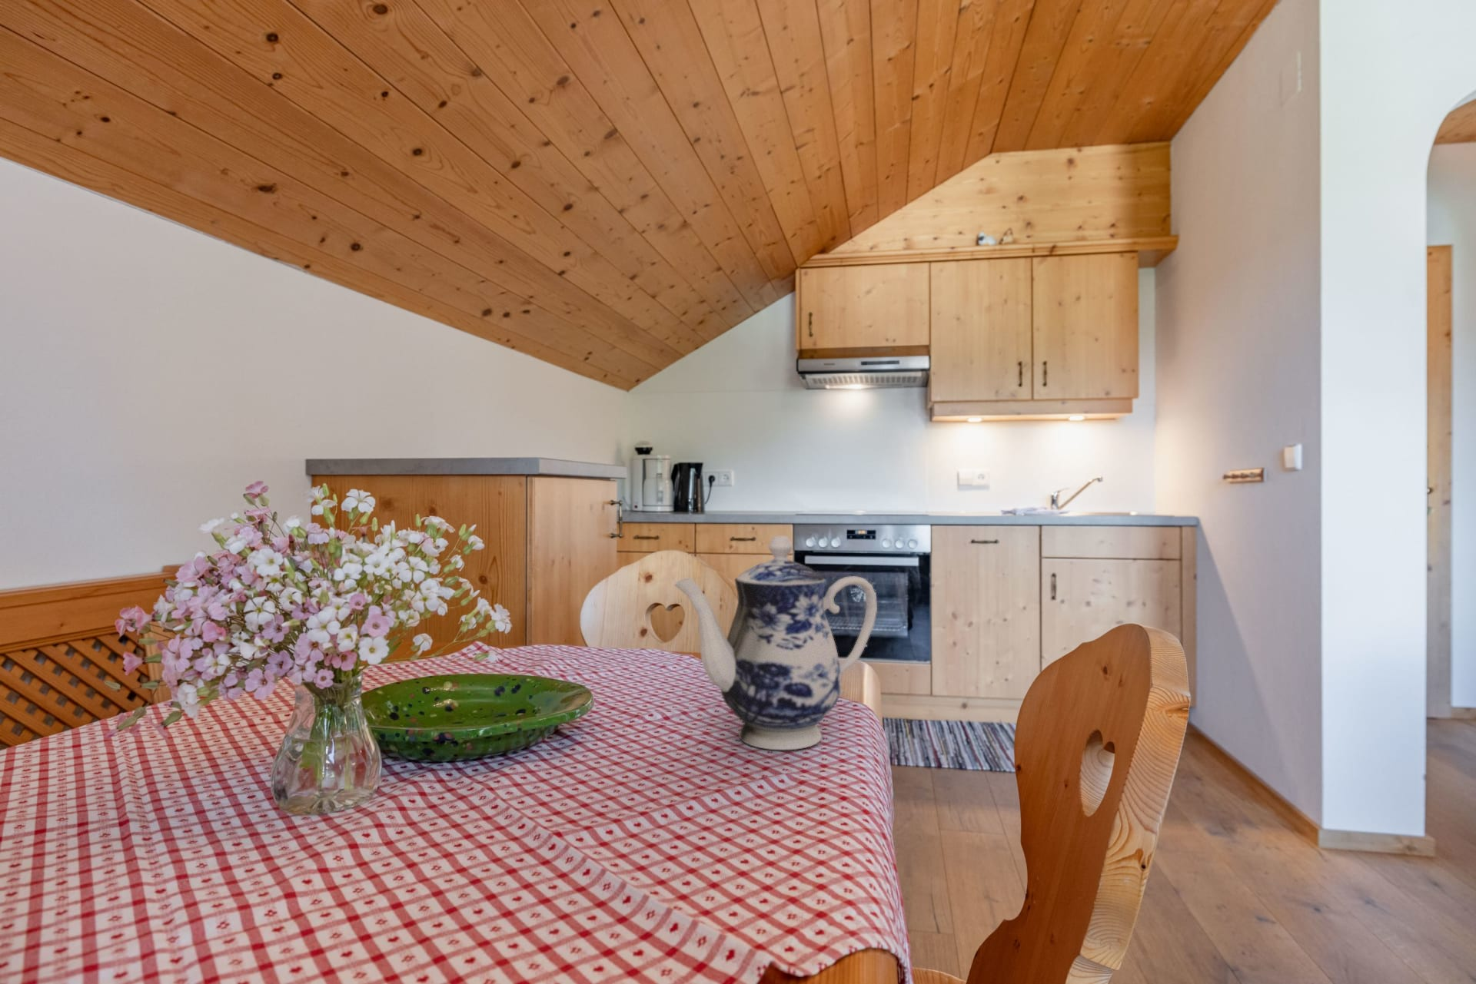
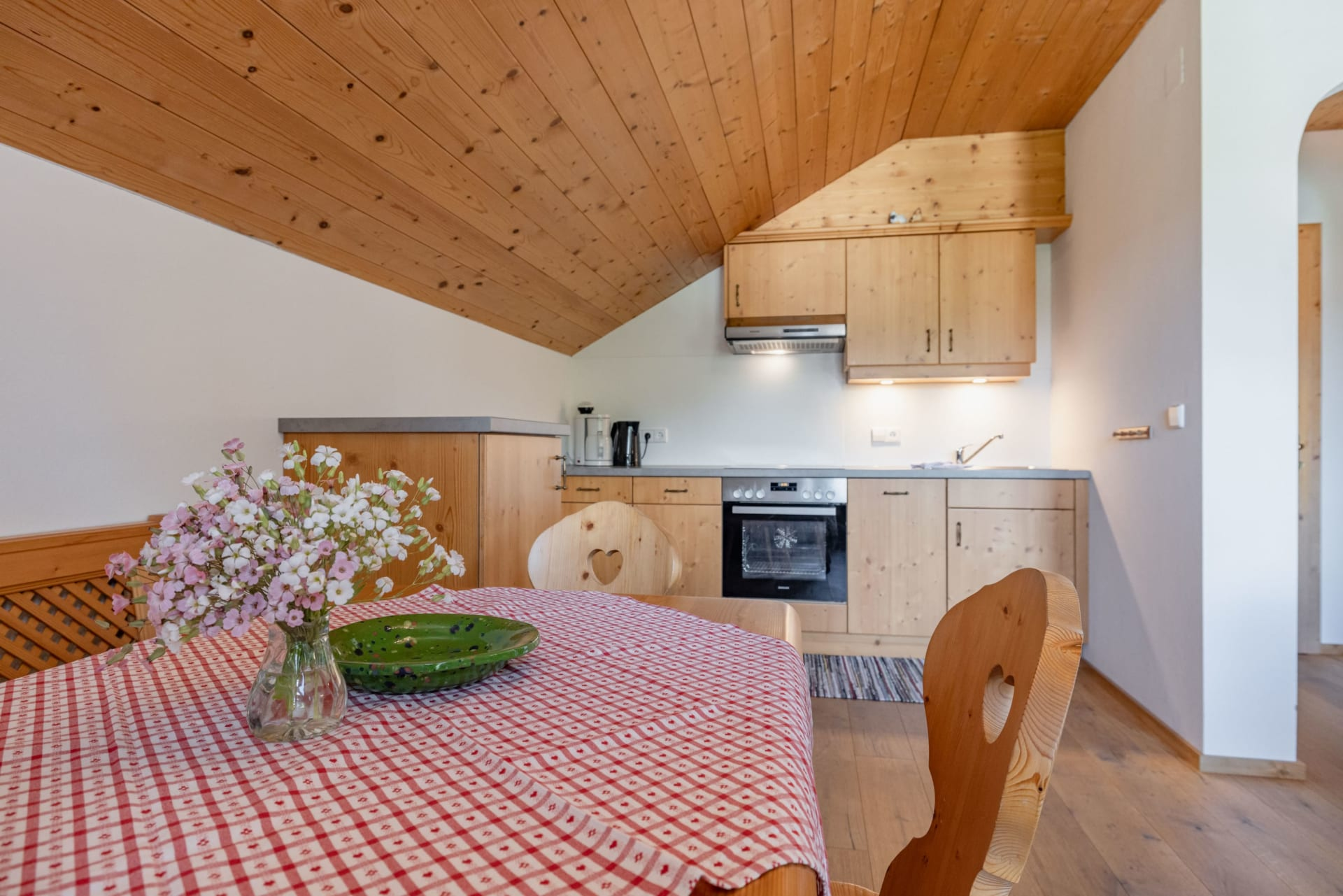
- teapot [674,535,878,750]
